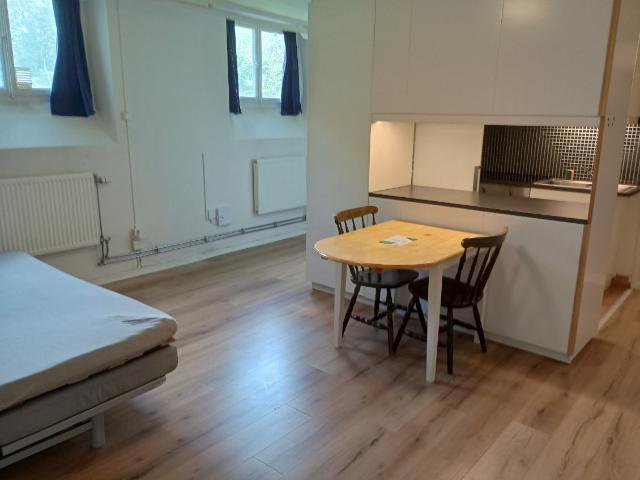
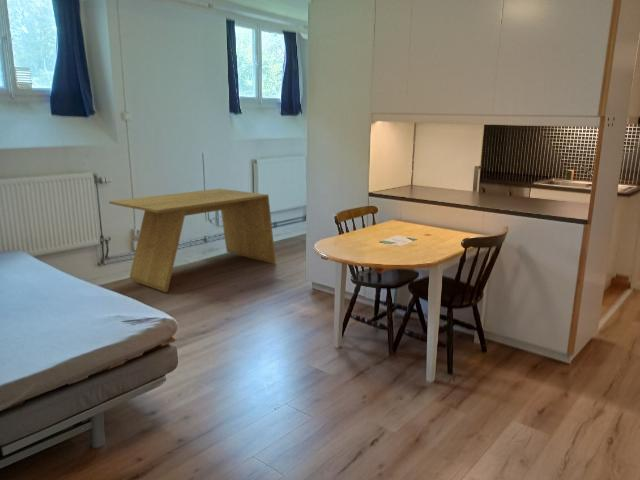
+ desk [108,188,277,293]
